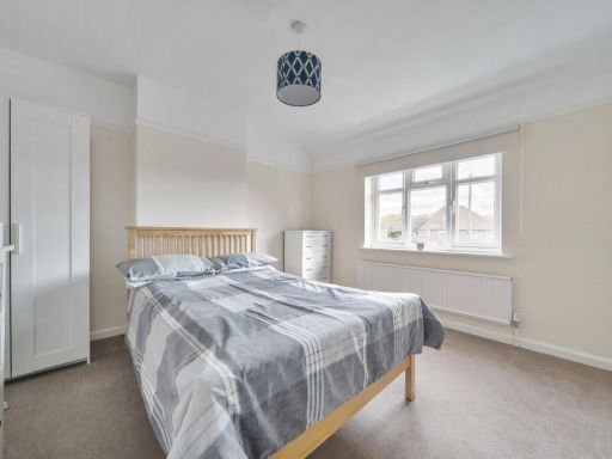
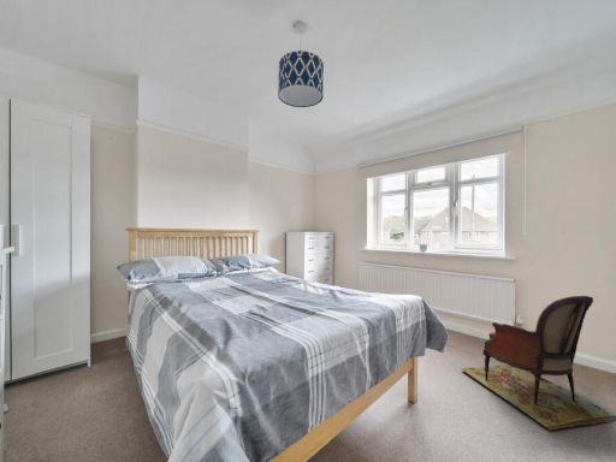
+ armchair [460,295,616,433]
